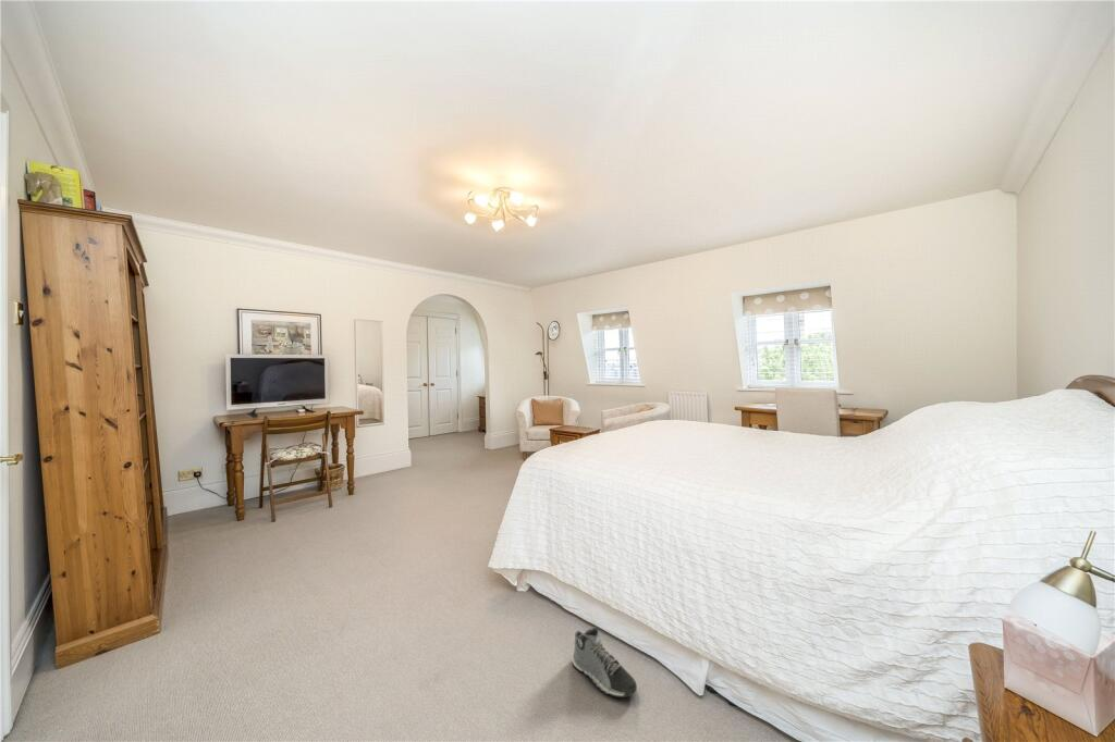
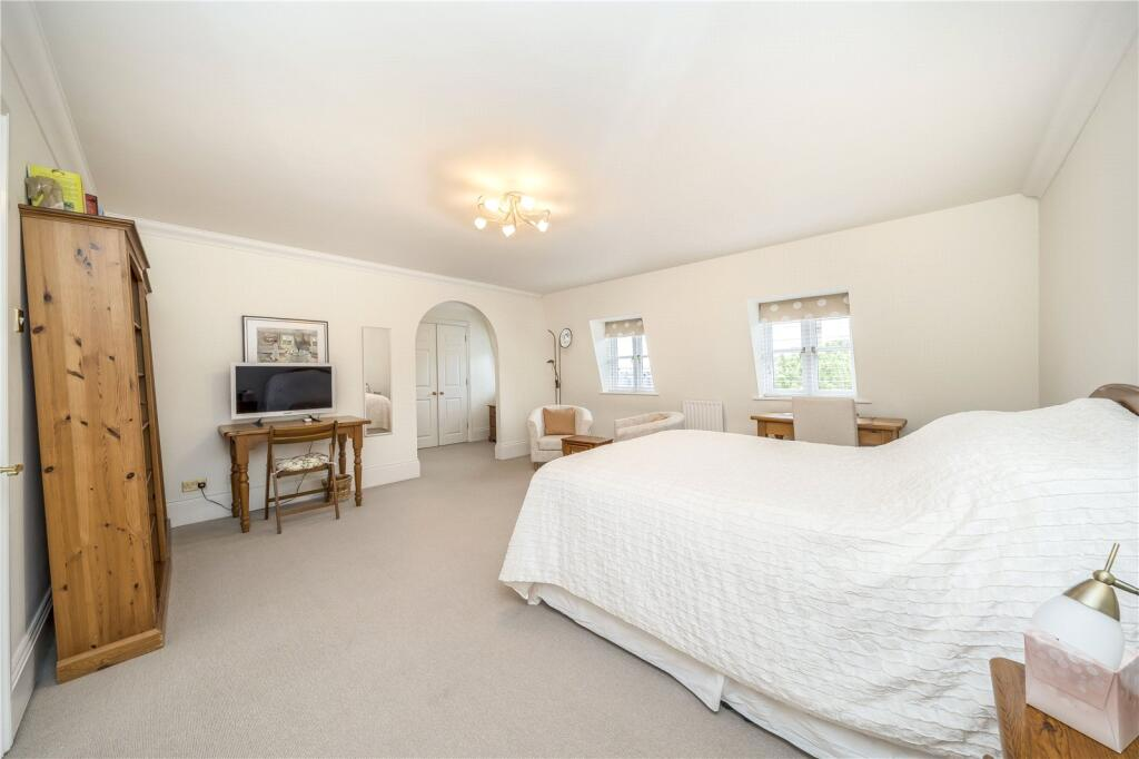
- sneaker [571,627,638,698]
